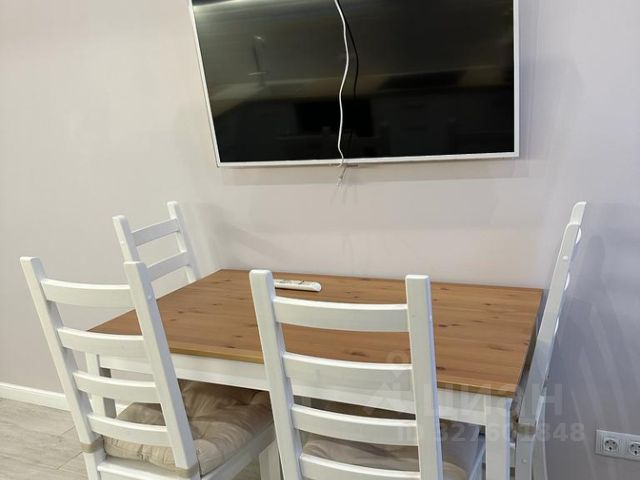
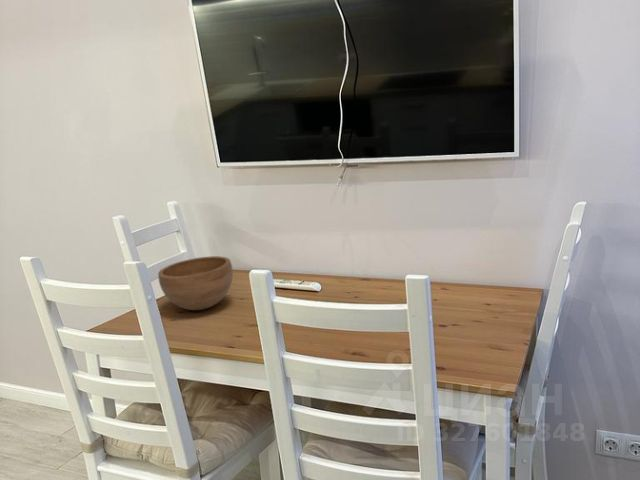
+ bowl [157,255,234,311]
